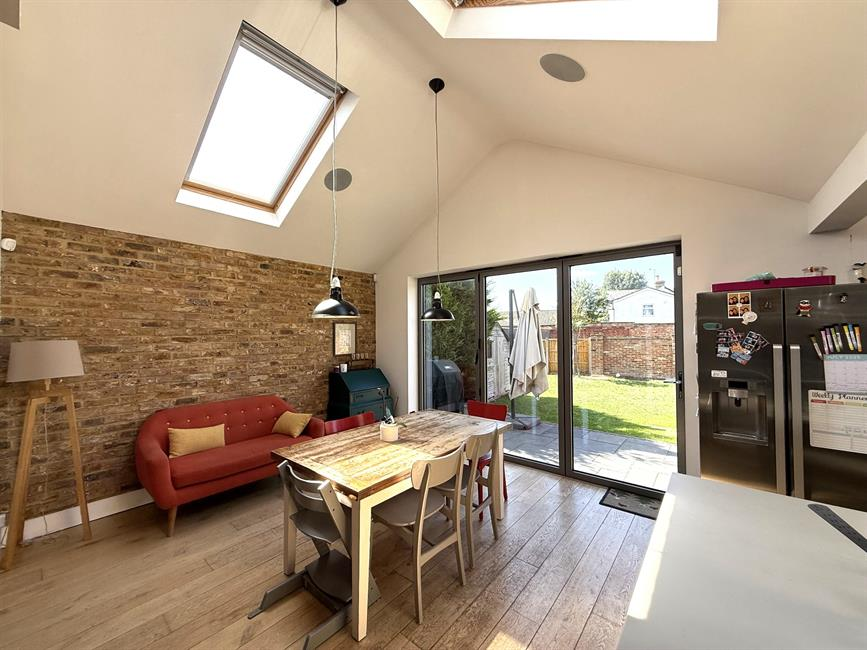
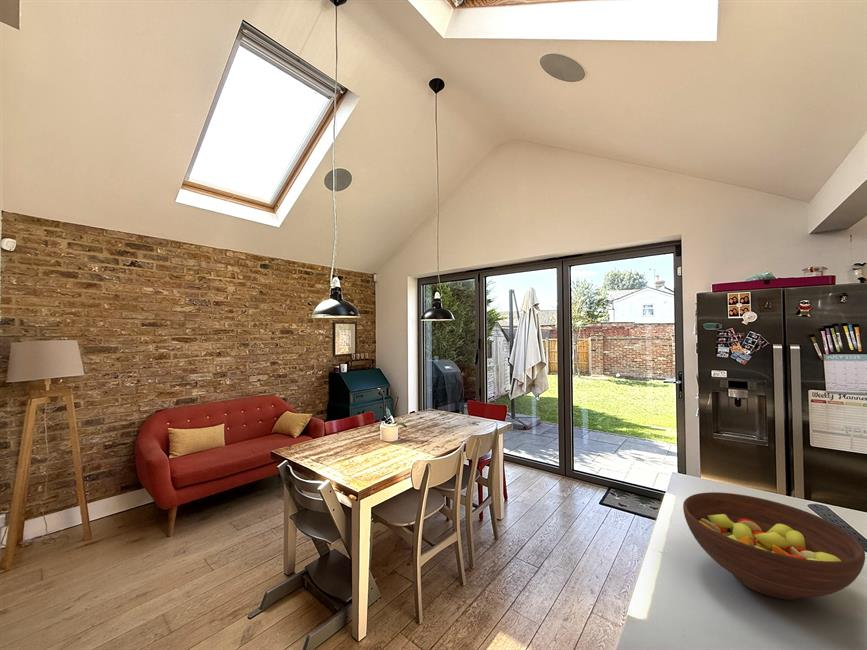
+ fruit bowl [682,491,866,601]
